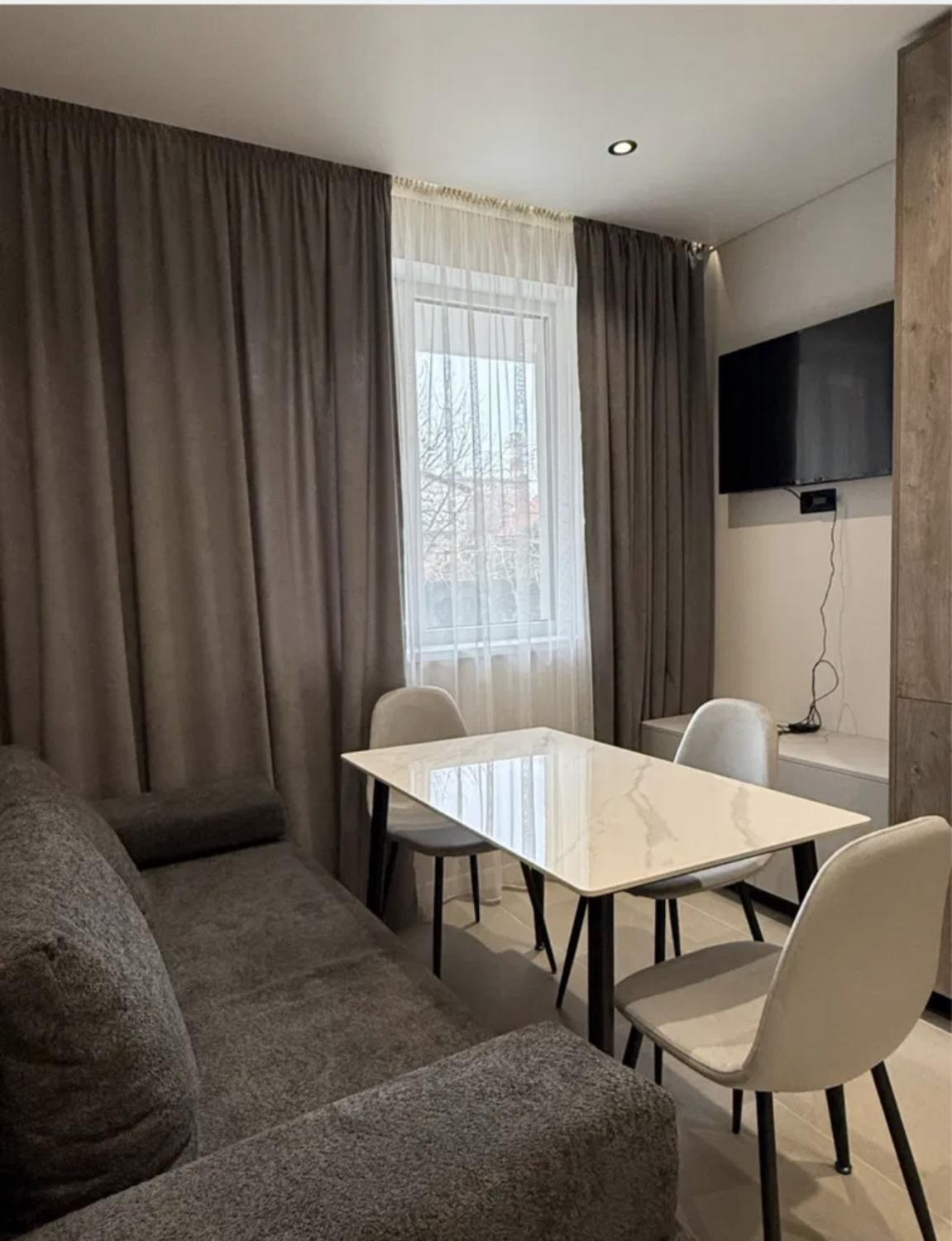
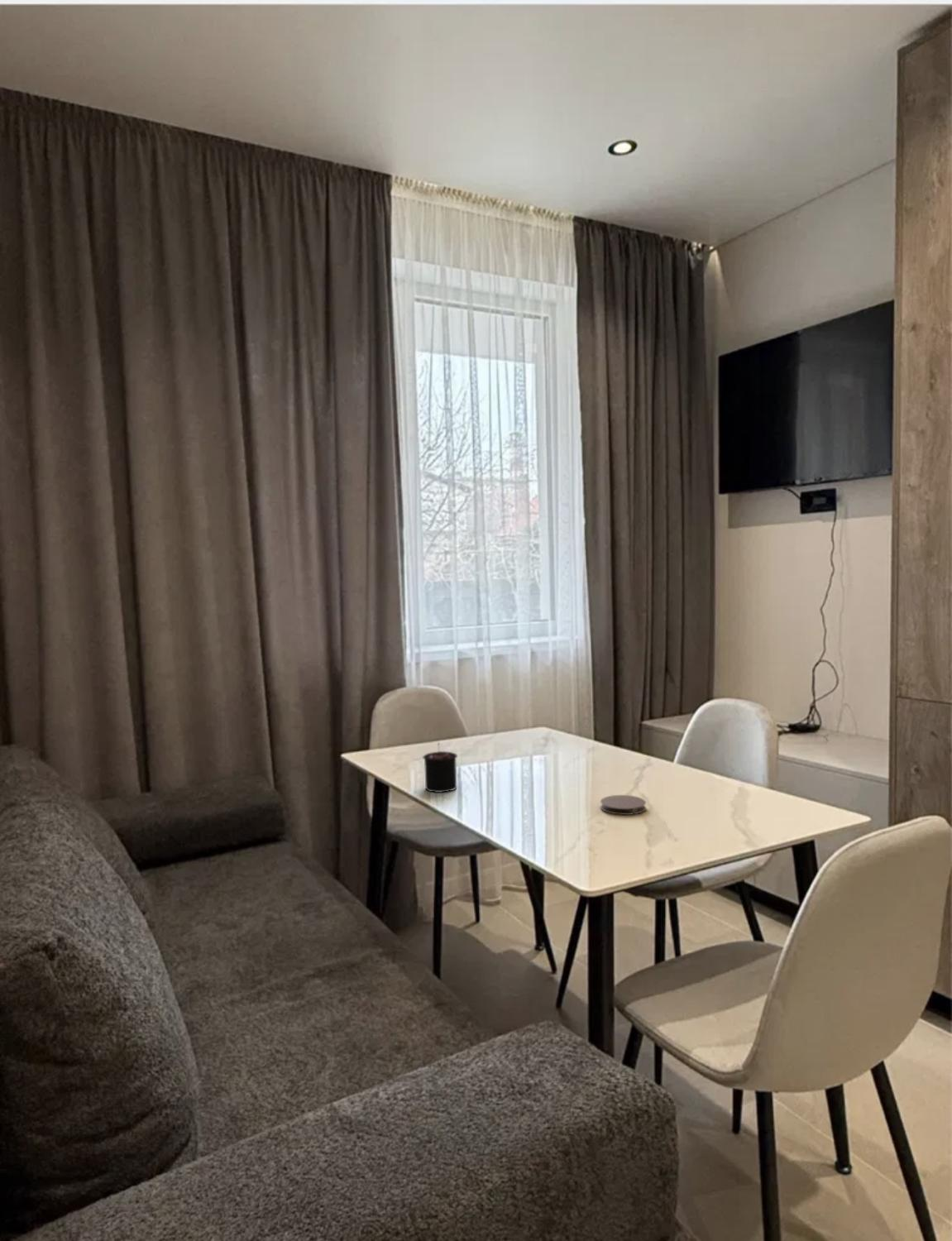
+ candle [422,742,458,793]
+ coaster [600,794,647,816]
